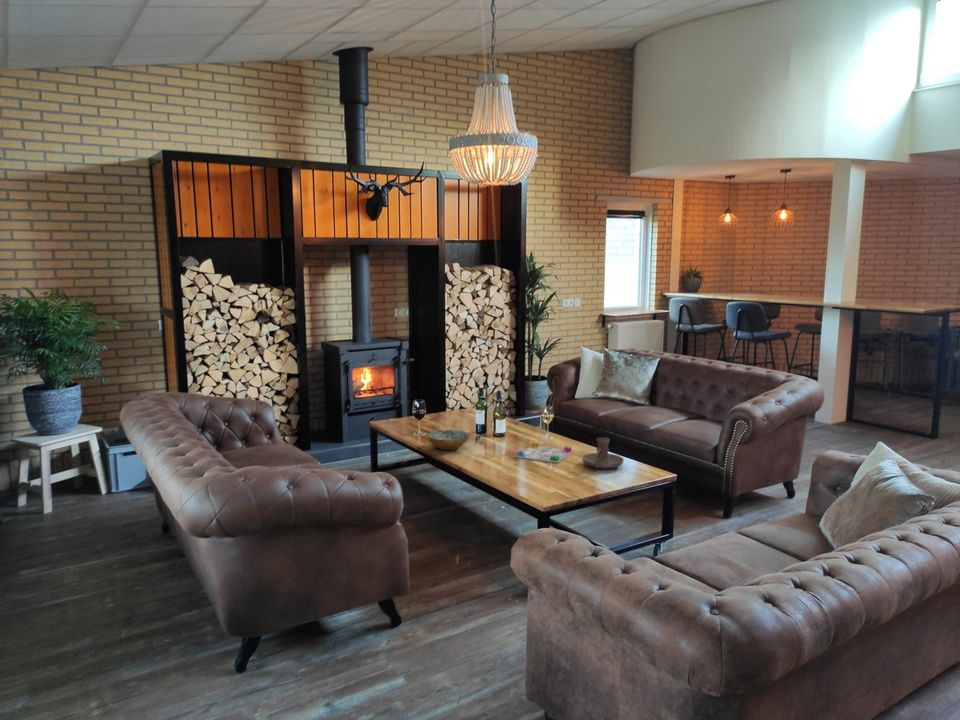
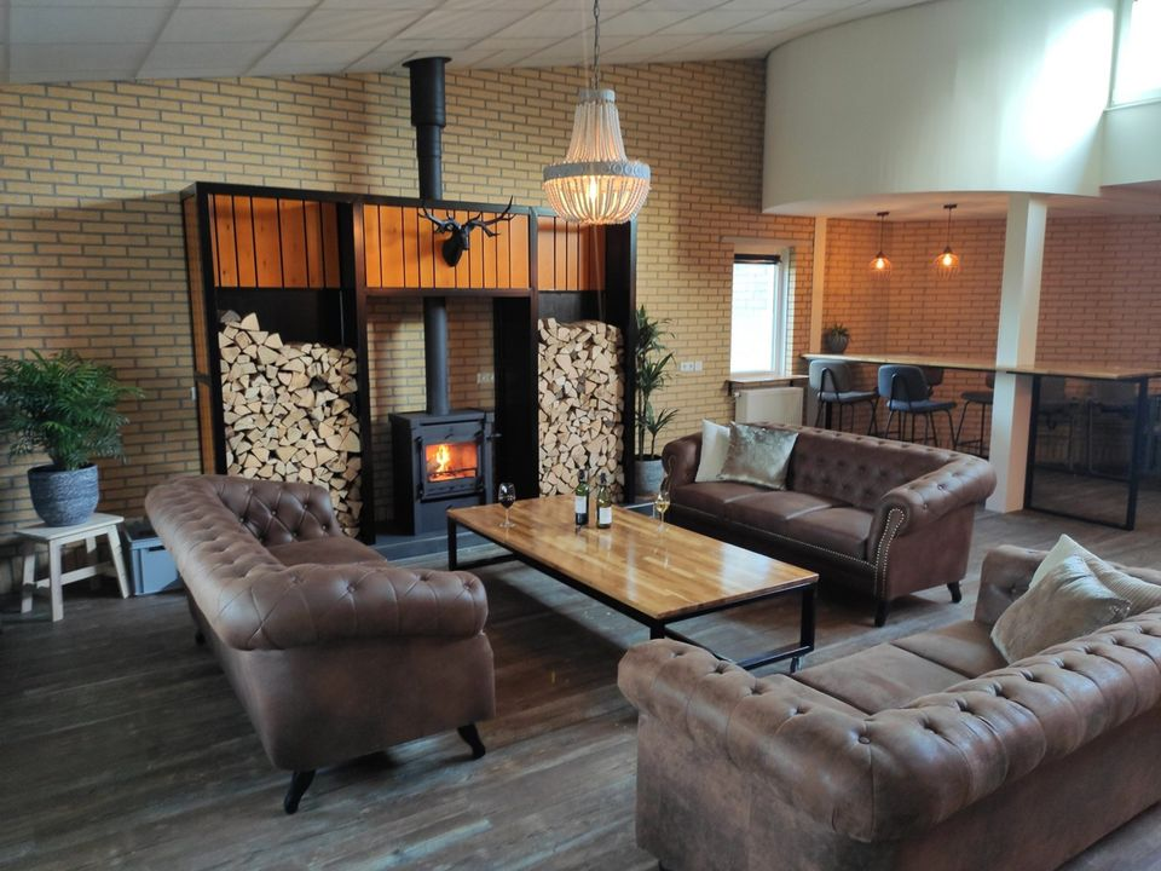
- board game [515,441,574,464]
- candle holder [581,437,625,469]
- bowl [427,429,470,451]
